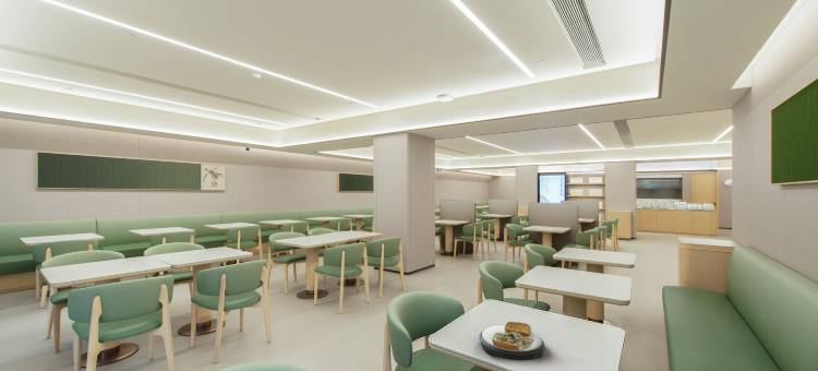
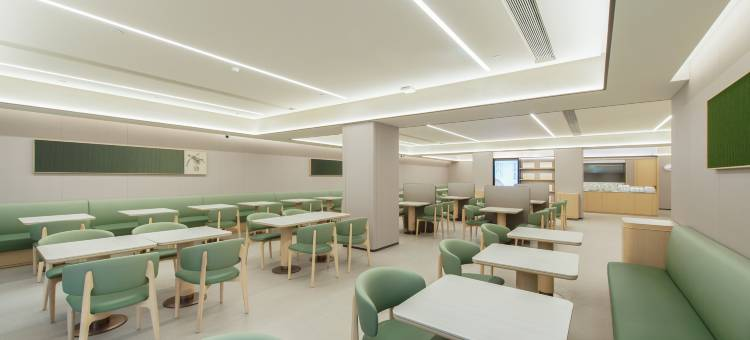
- plate [478,321,545,361]
